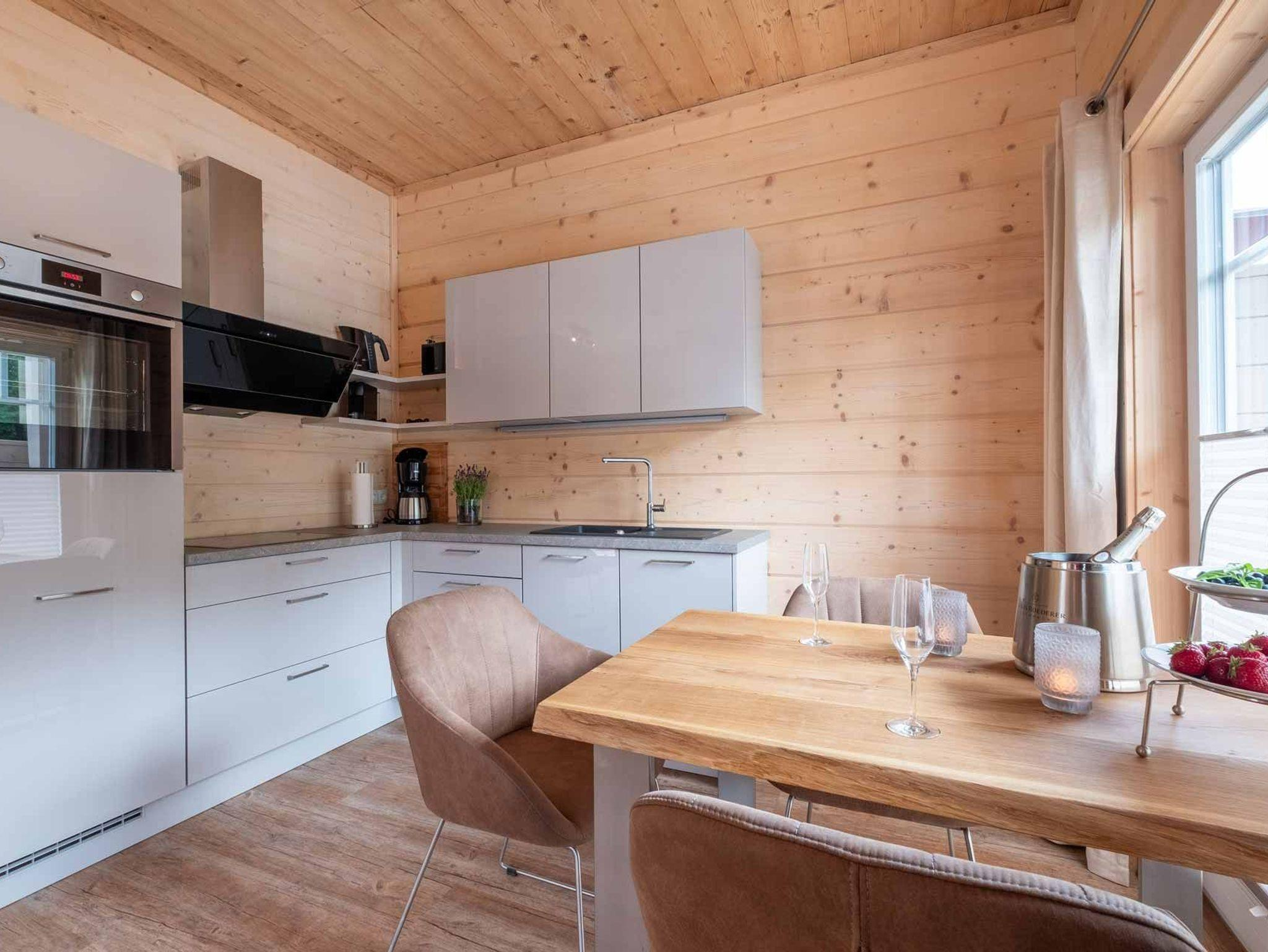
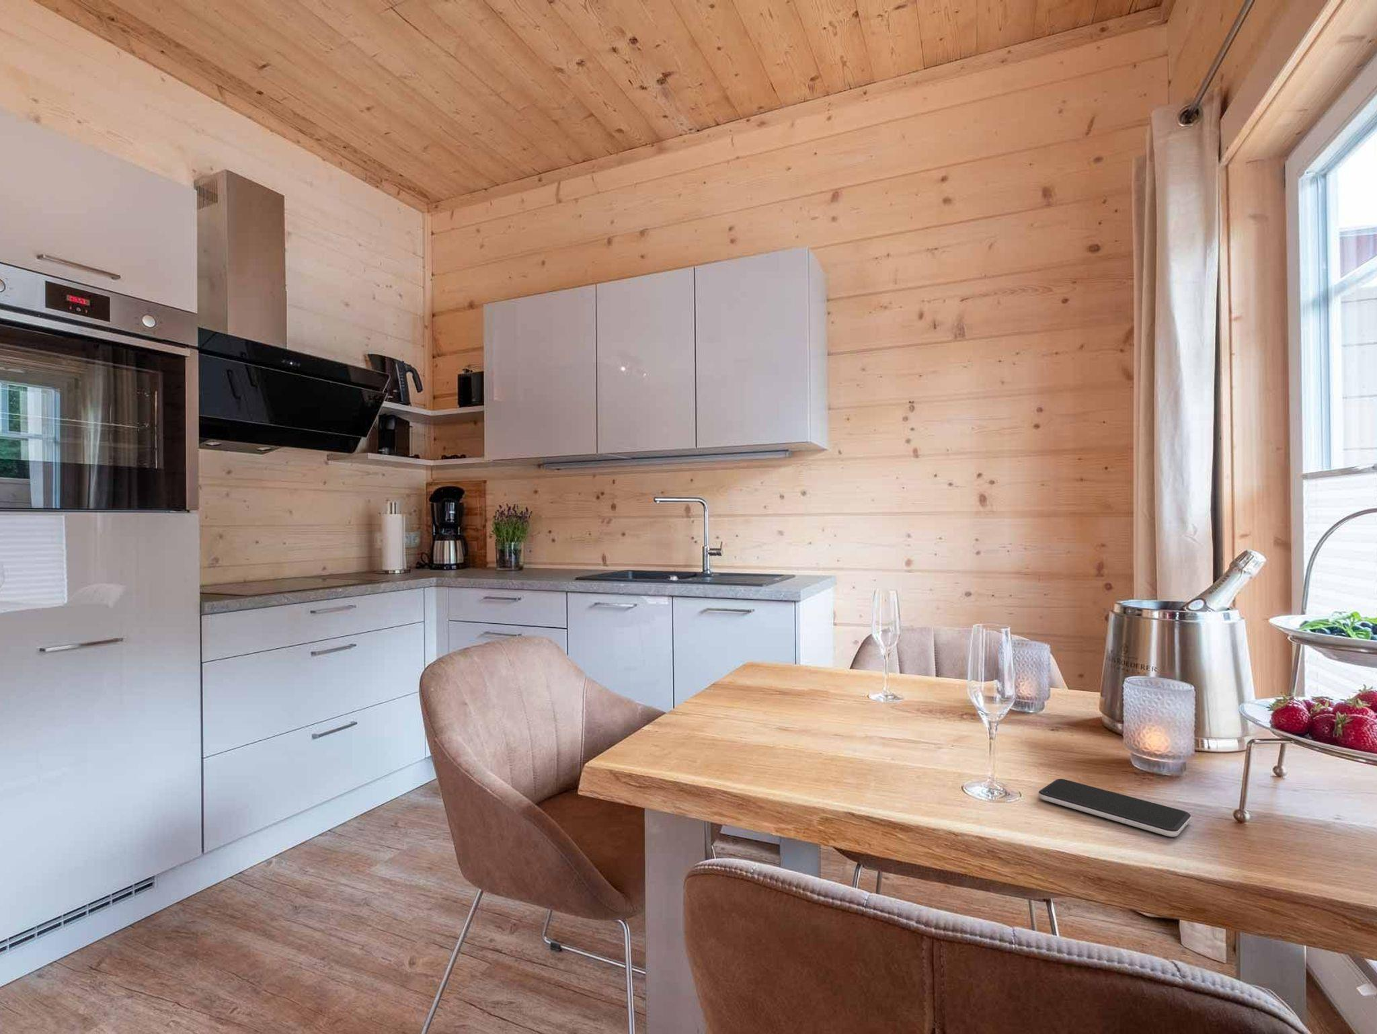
+ smartphone [1037,779,1192,837]
